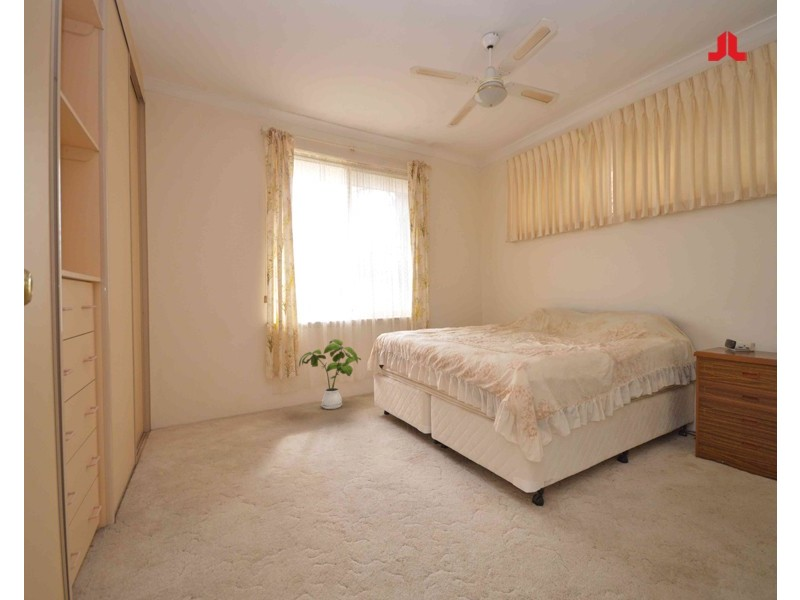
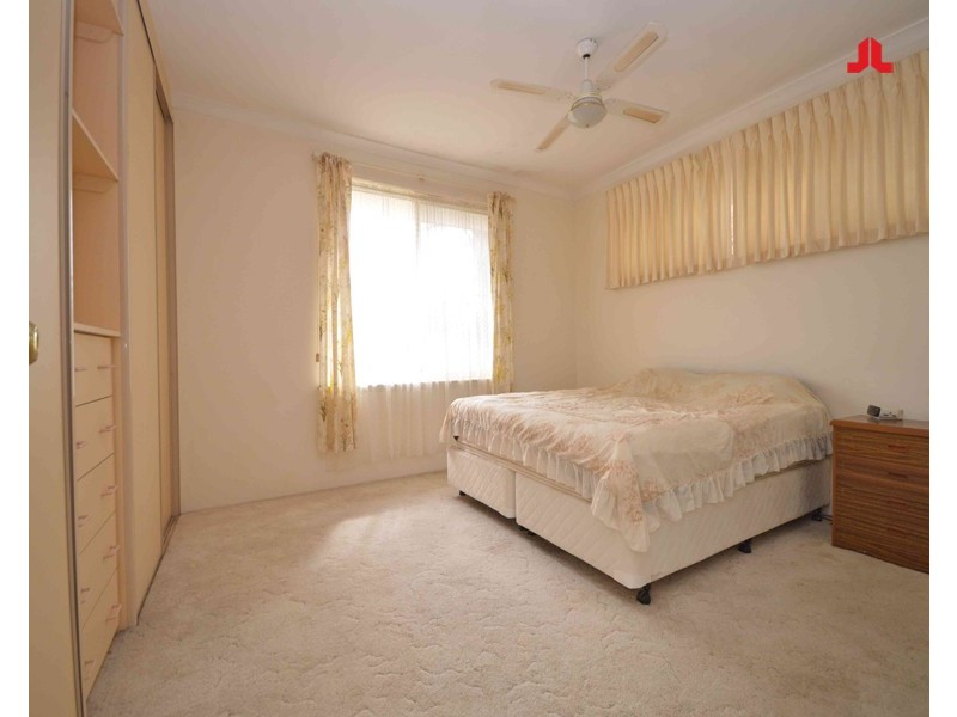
- house plant [298,338,362,410]
